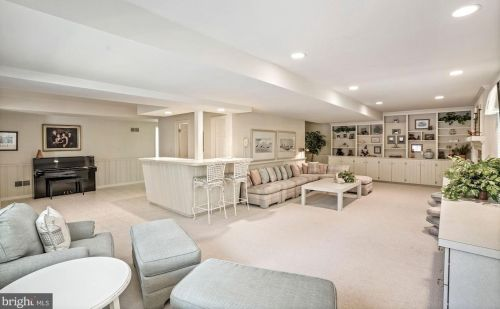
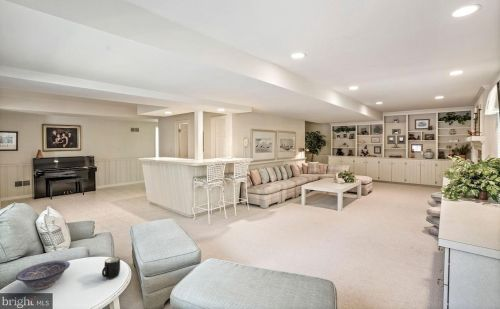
+ decorative bowl [15,259,71,291]
+ mug [101,256,121,280]
